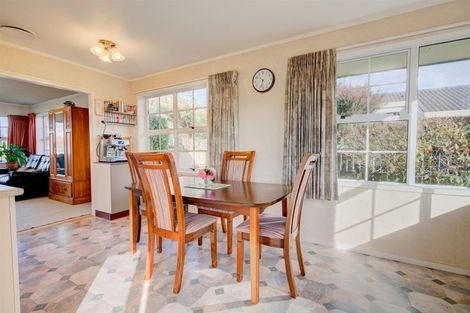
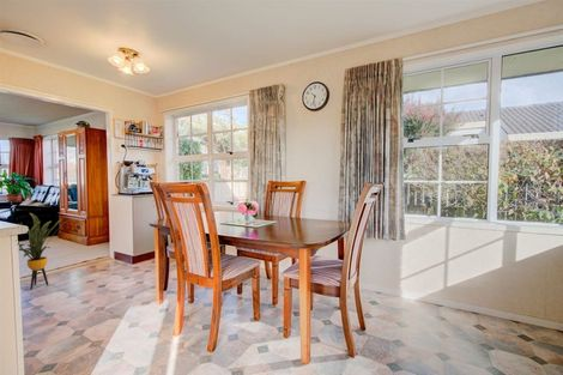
+ house plant [17,212,72,290]
